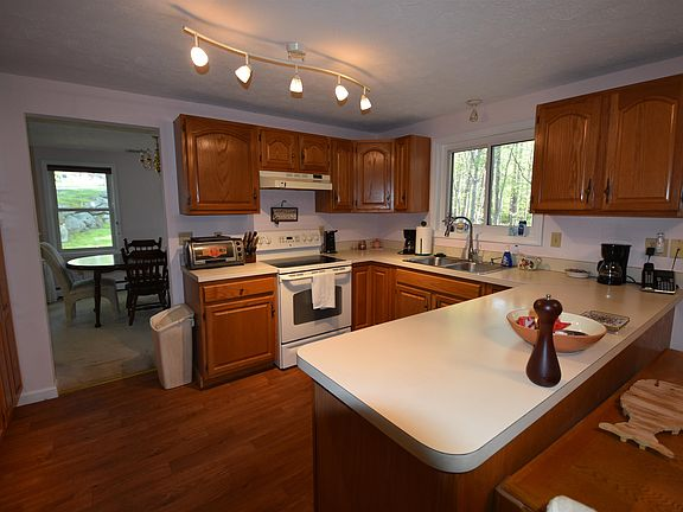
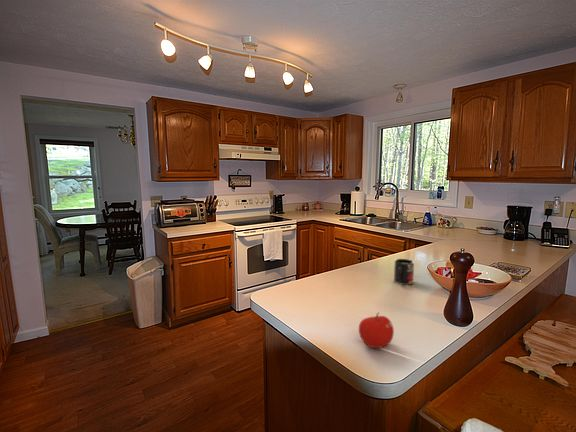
+ fruit [358,312,395,349]
+ mug [393,258,415,286]
